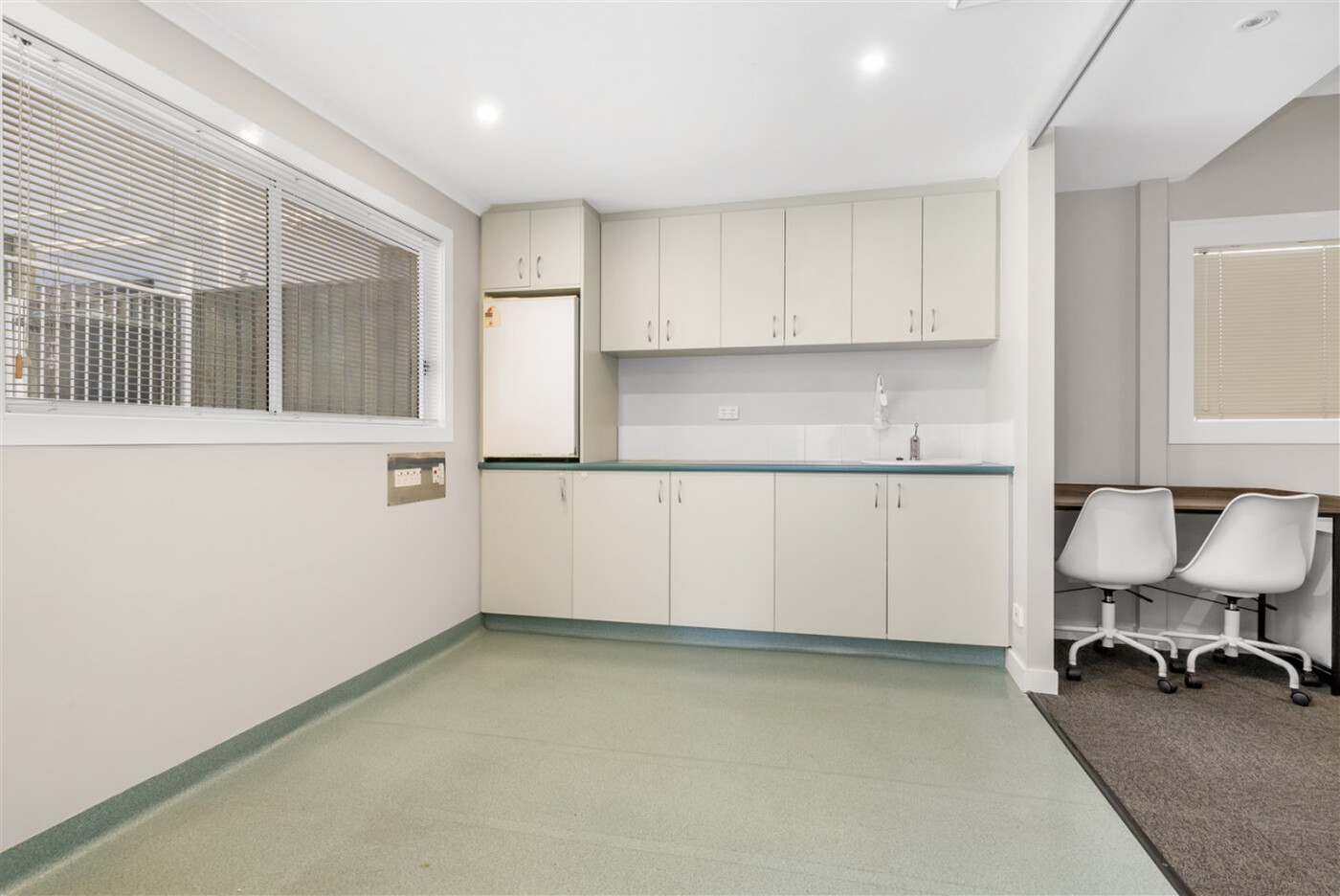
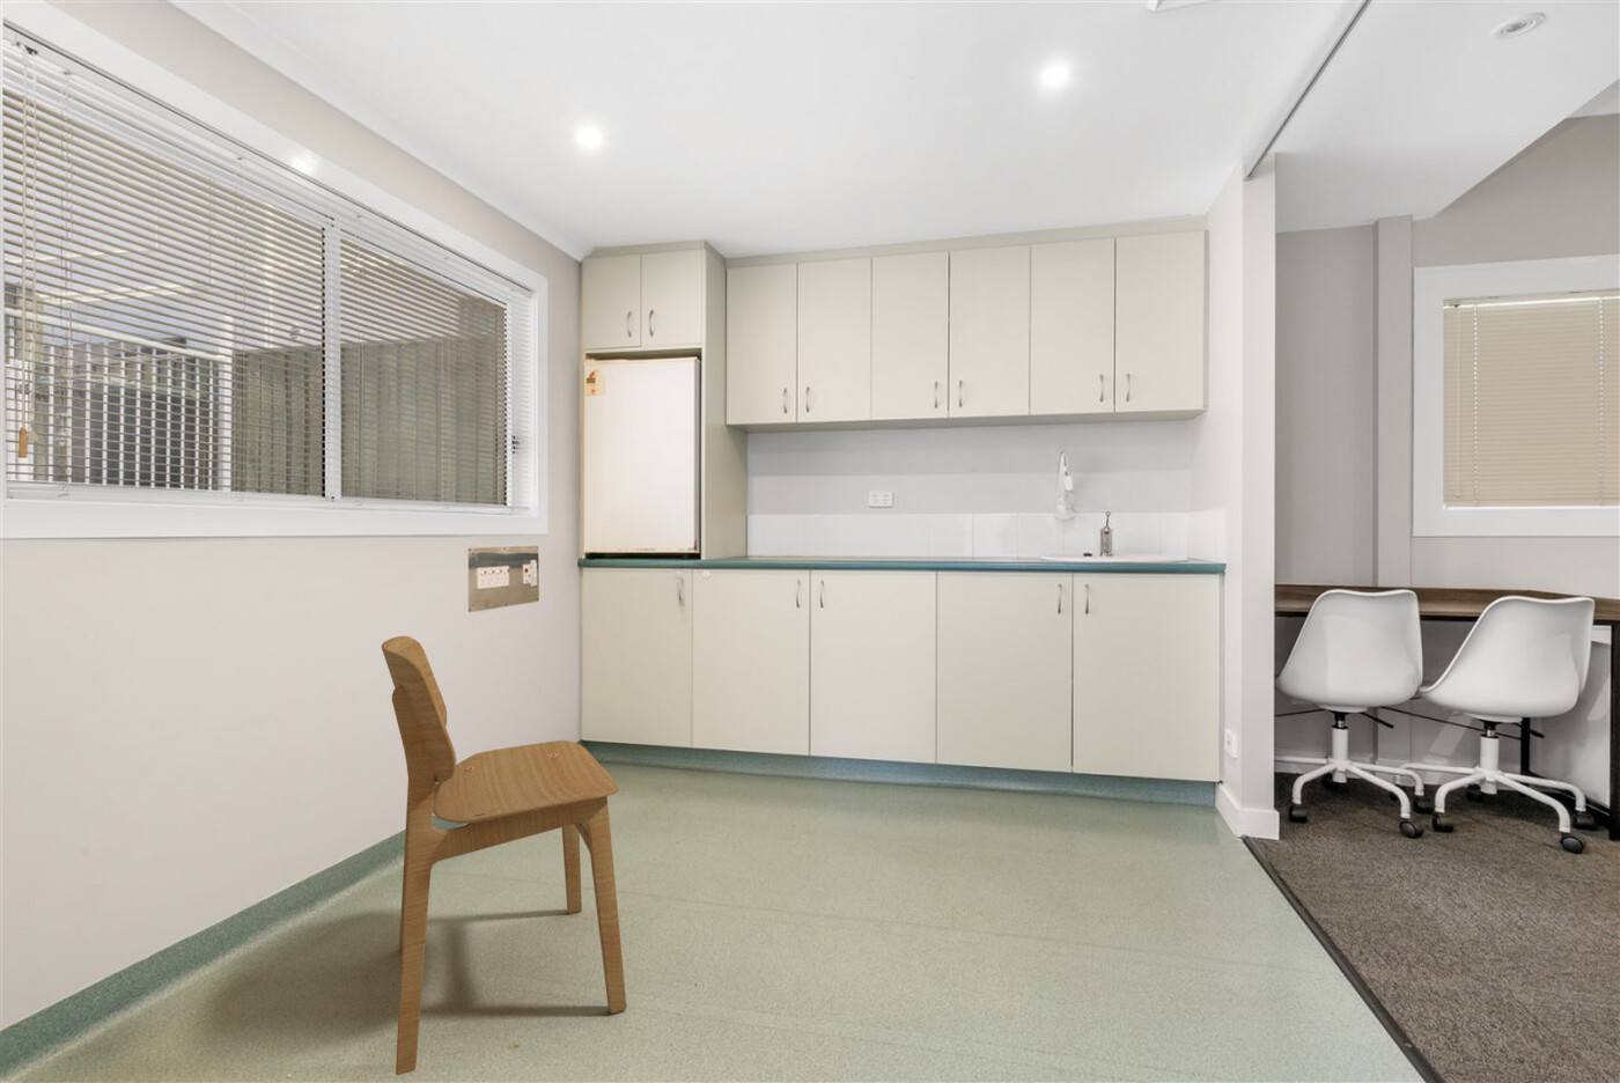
+ dining chair [381,636,627,1076]
